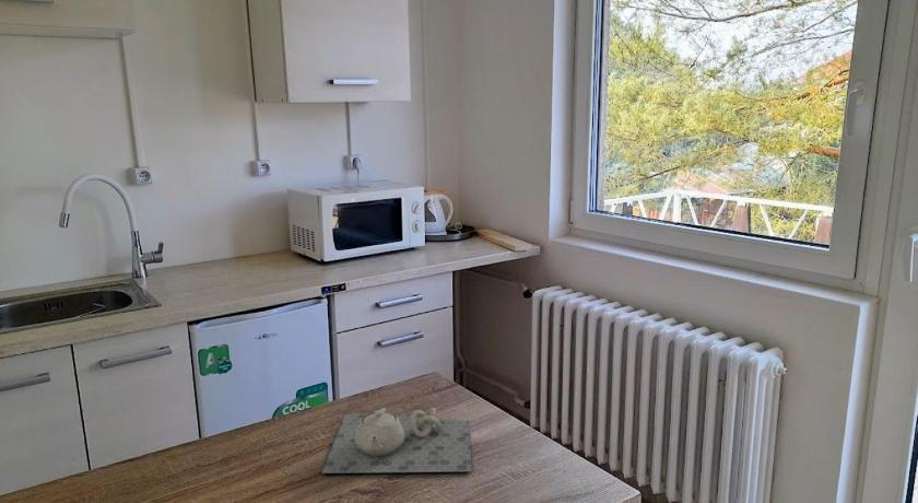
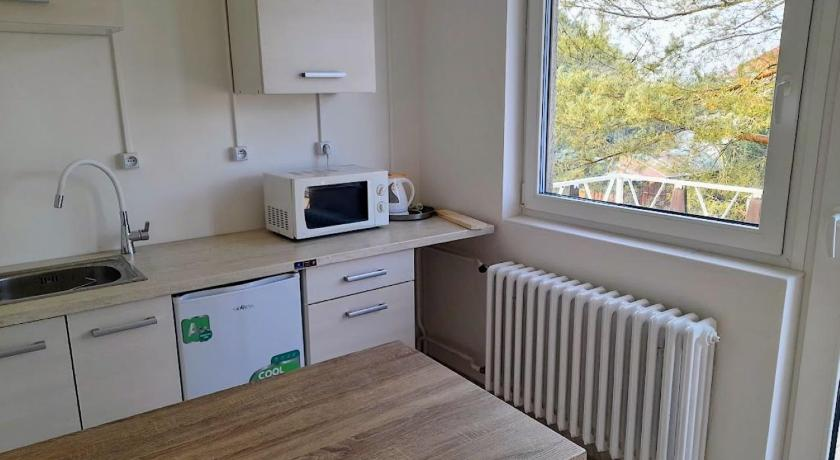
- teapot [320,406,473,475]
